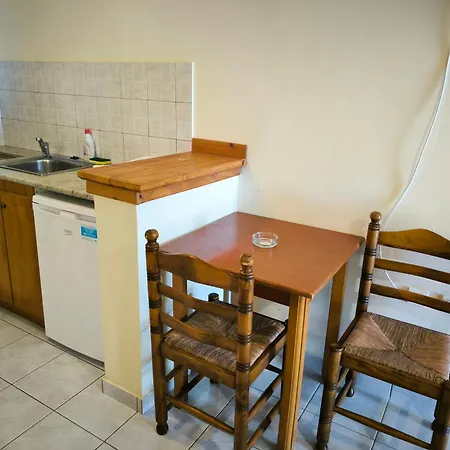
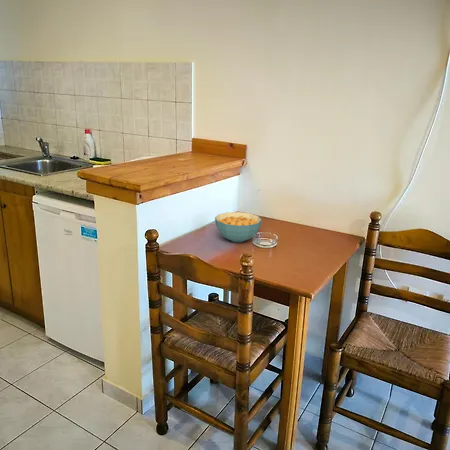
+ cereal bowl [214,211,263,243]
